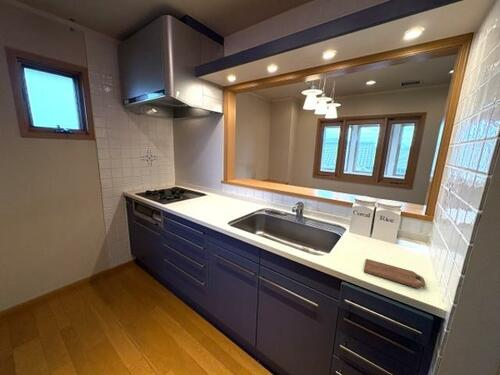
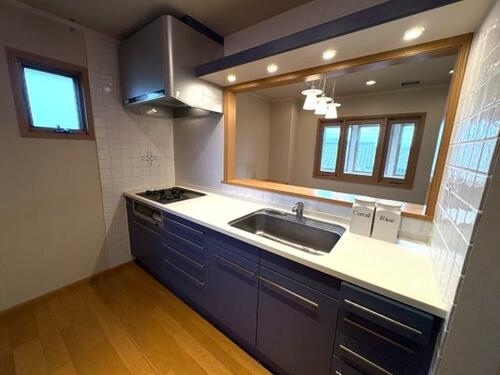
- cutting board [363,258,426,289]
